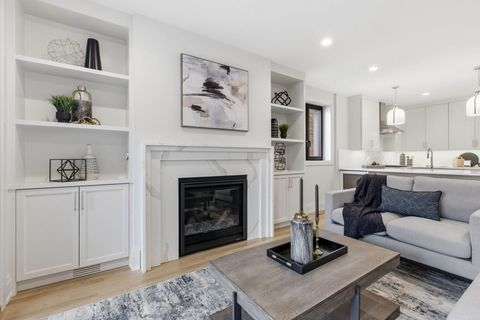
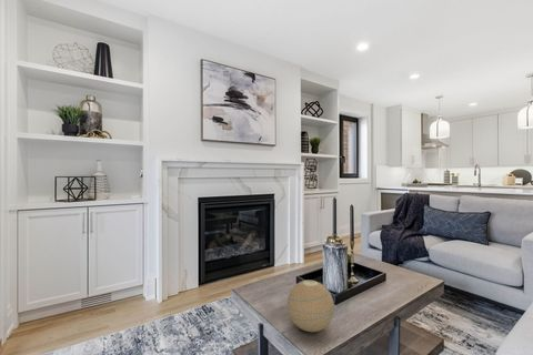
+ decorative orb [286,280,335,333]
